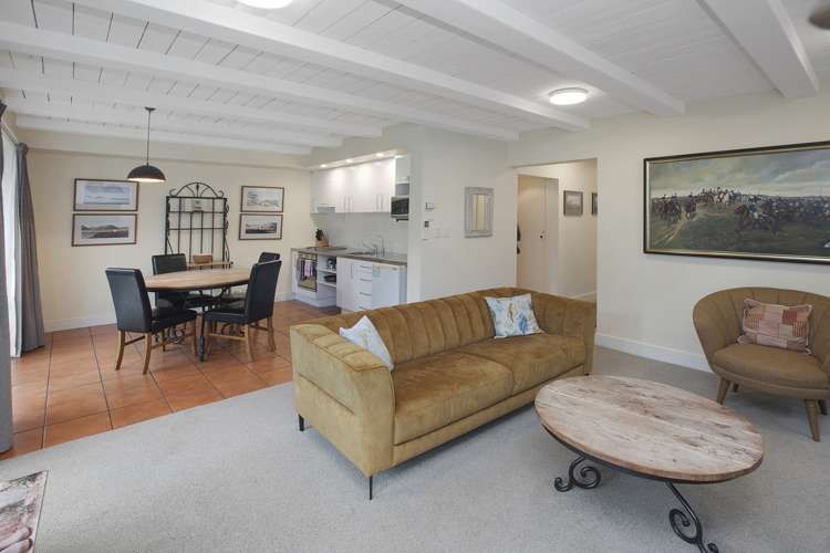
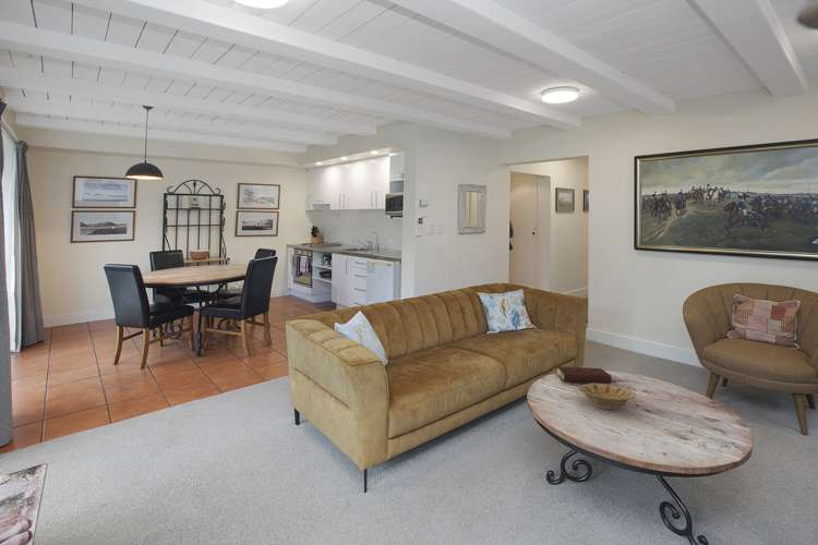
+ bowl [577,383,637,410]
+ book [556,365,616,385]
